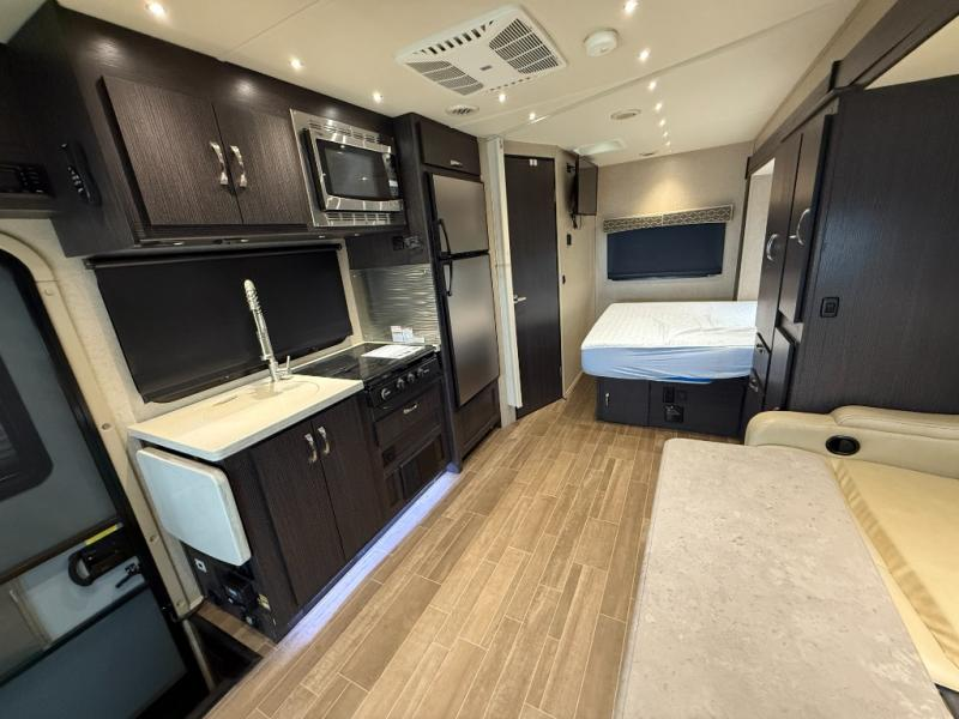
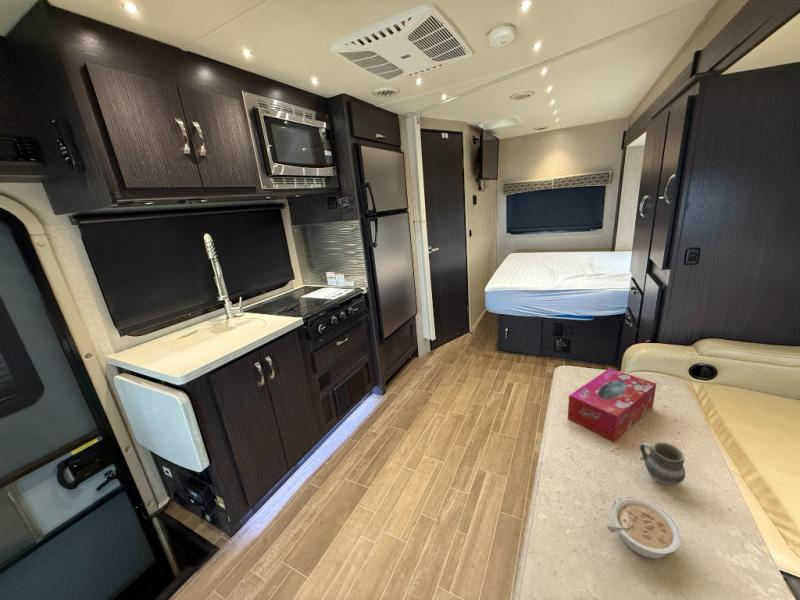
+ legume [606,495,682,560]
+ cup [639,441,686,486]
+ tissue box [567,367,657,444]
